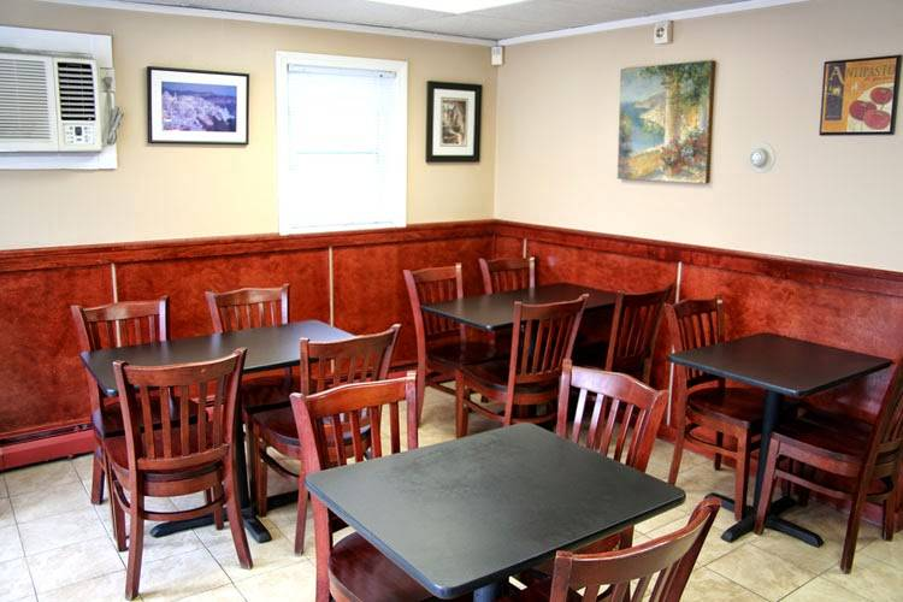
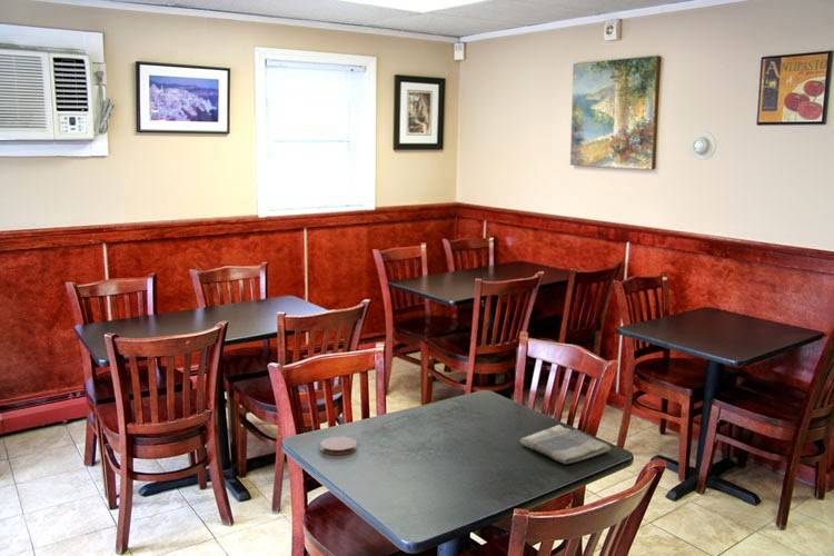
+ dish towel [519,424,612,465]
+ coaster [319,436,358,456]
